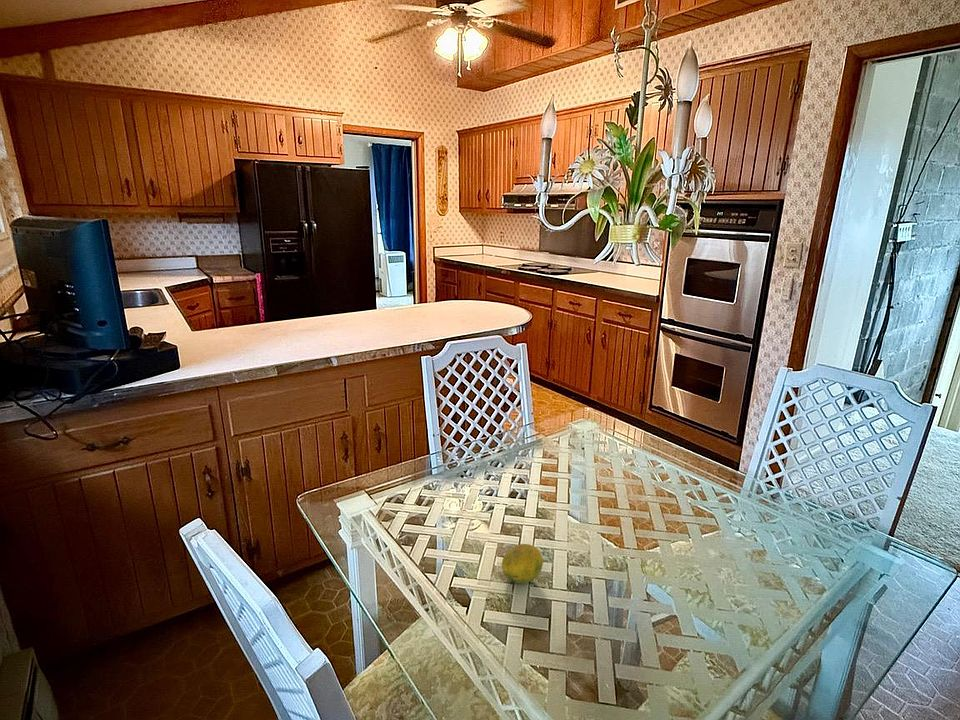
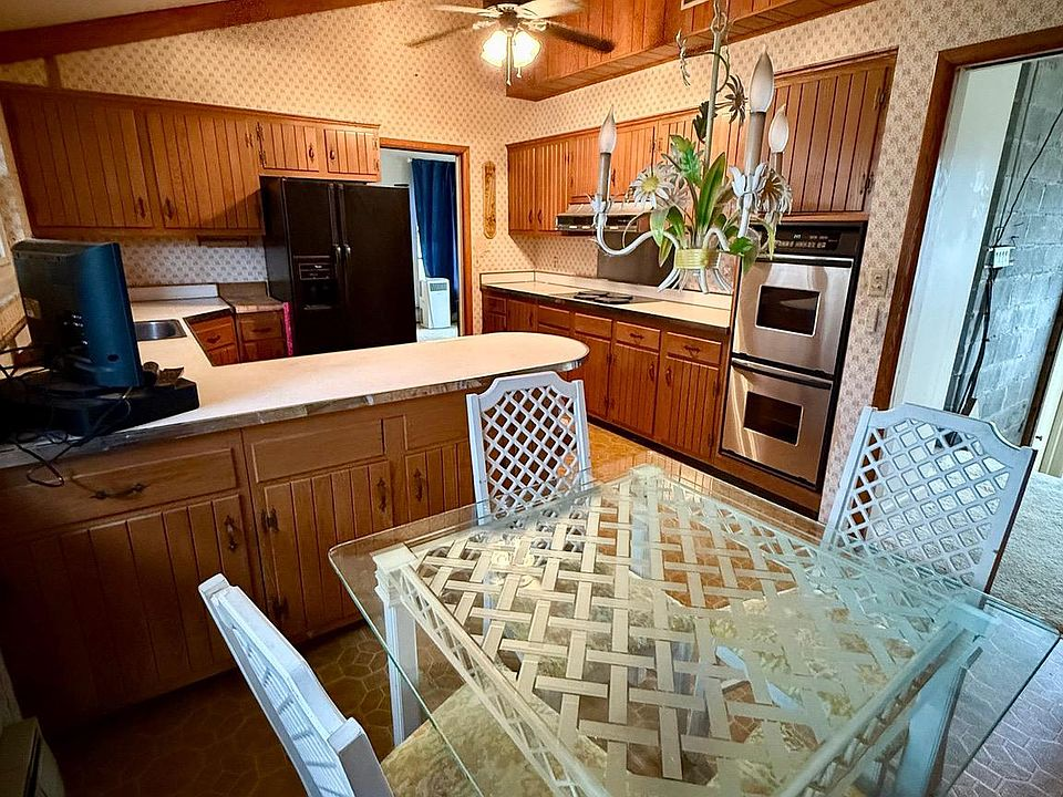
- fruit [501,543,544,584]
